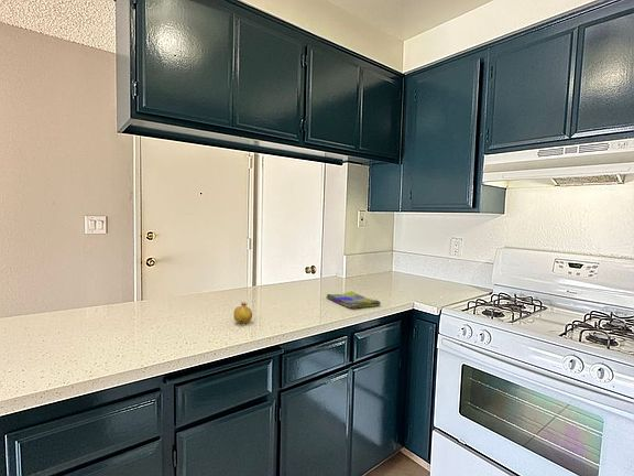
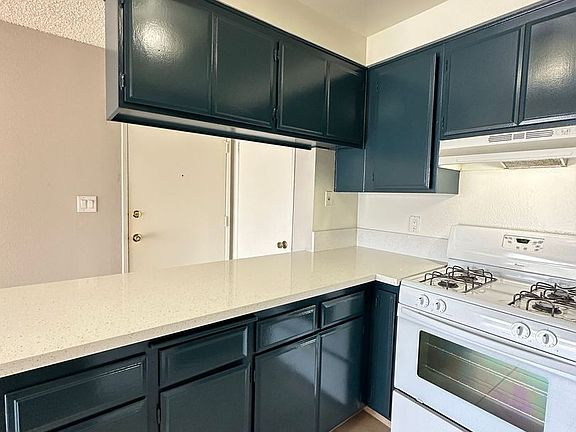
- dish towel [326,290,382,310]
- fruit [232,301,253,327]
